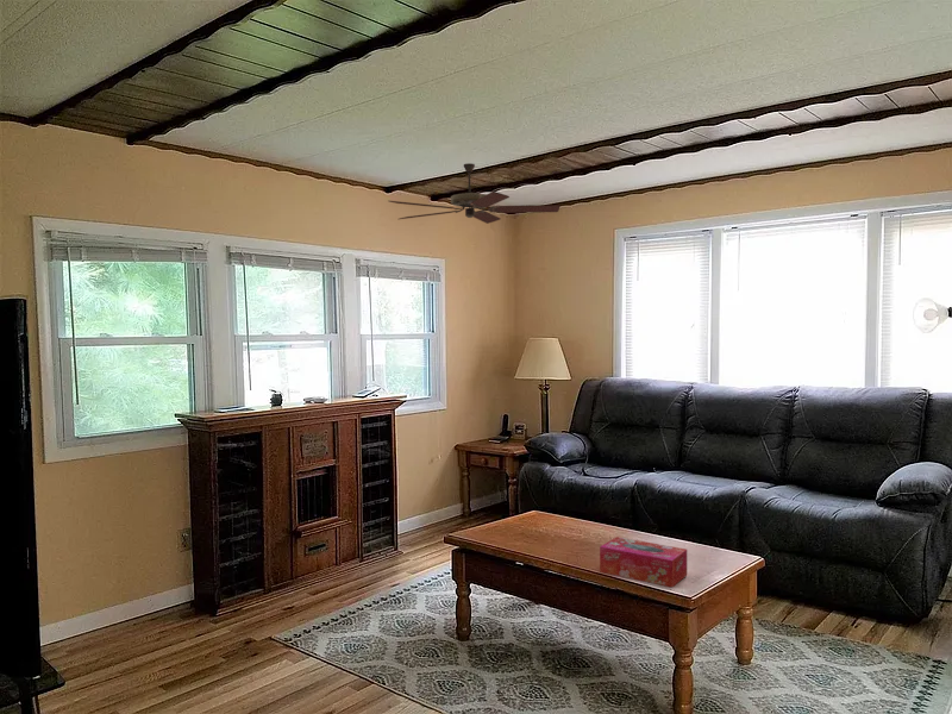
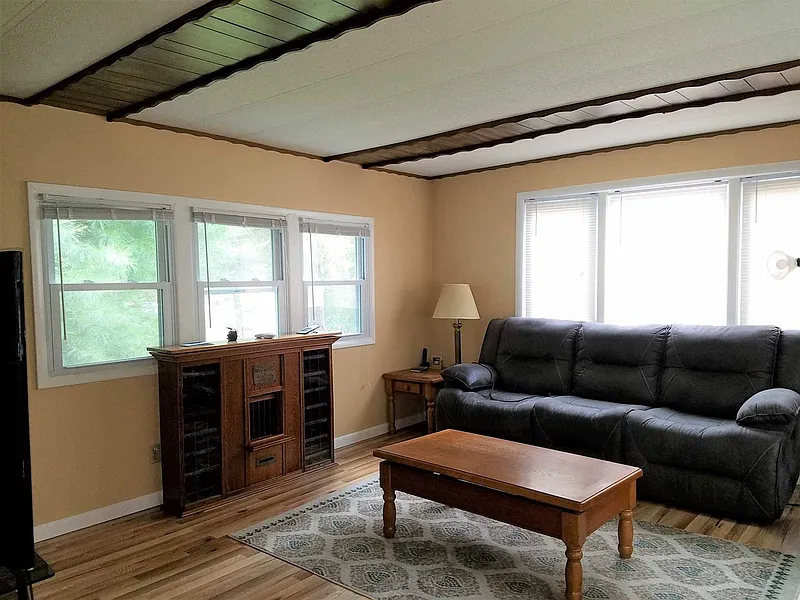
- tissue box [599,536,688,588]
- ceiling fan [388,162,560,225]
